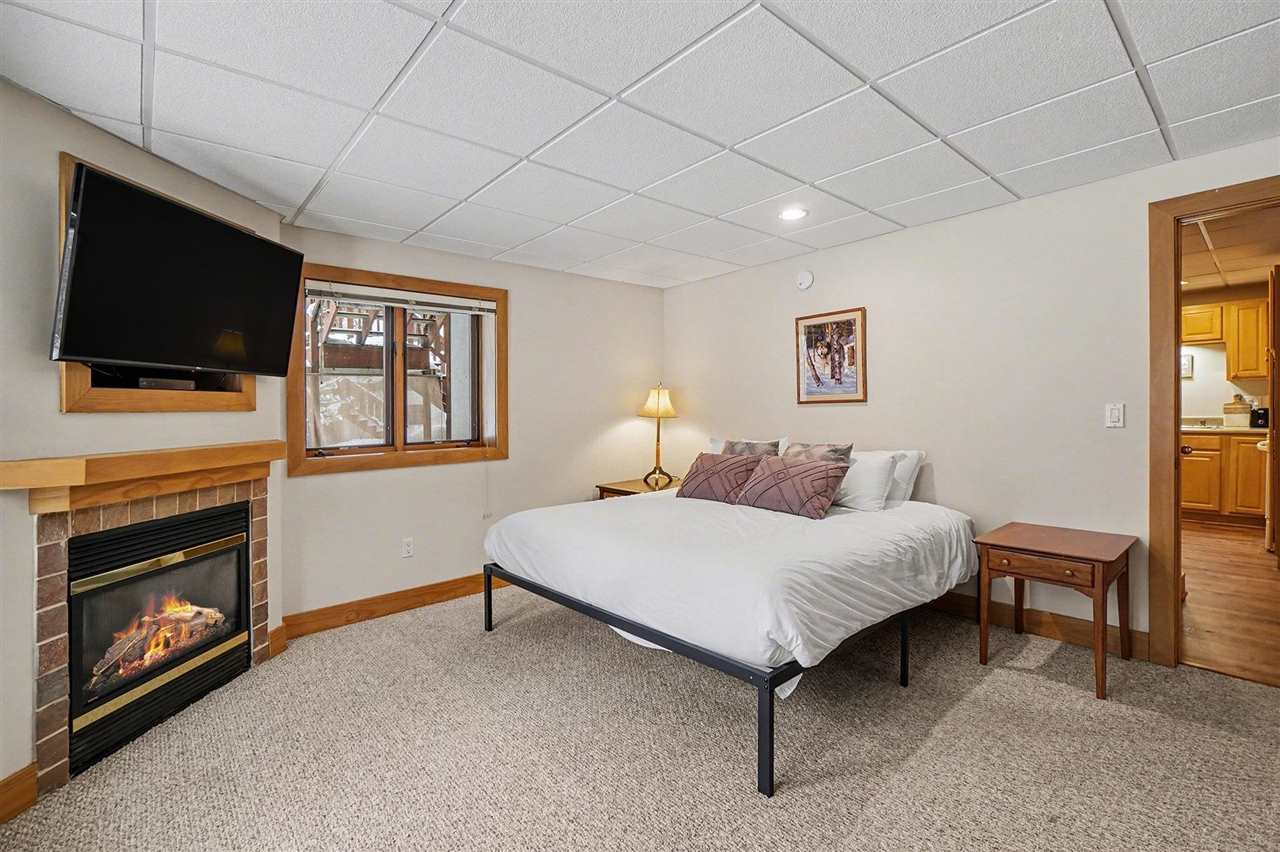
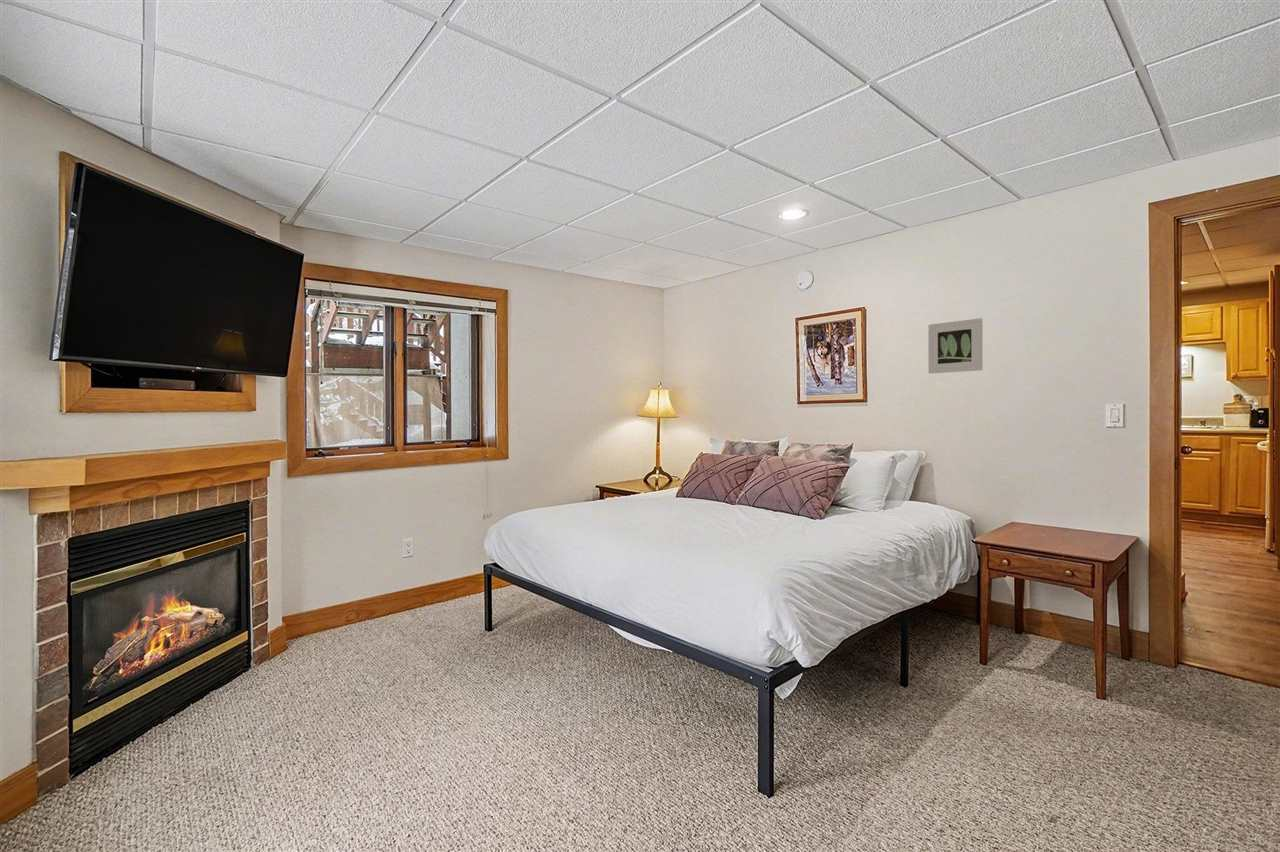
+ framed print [927,317,984,375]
